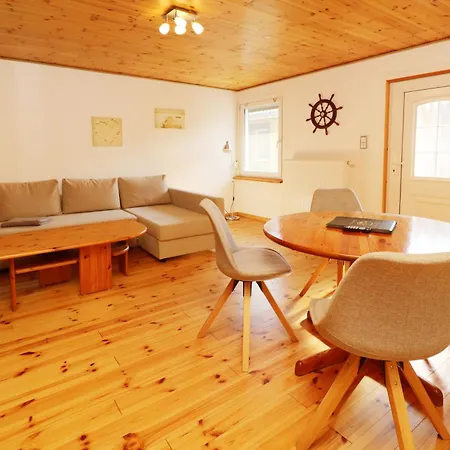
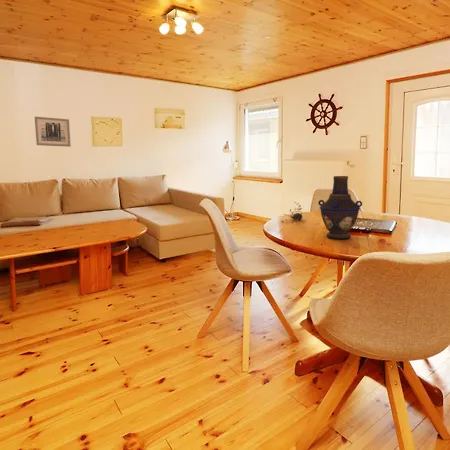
+ vase [317,175,363,240]
+ teapot [281,201,303,223]
+ wall art [34,116,72,148]
